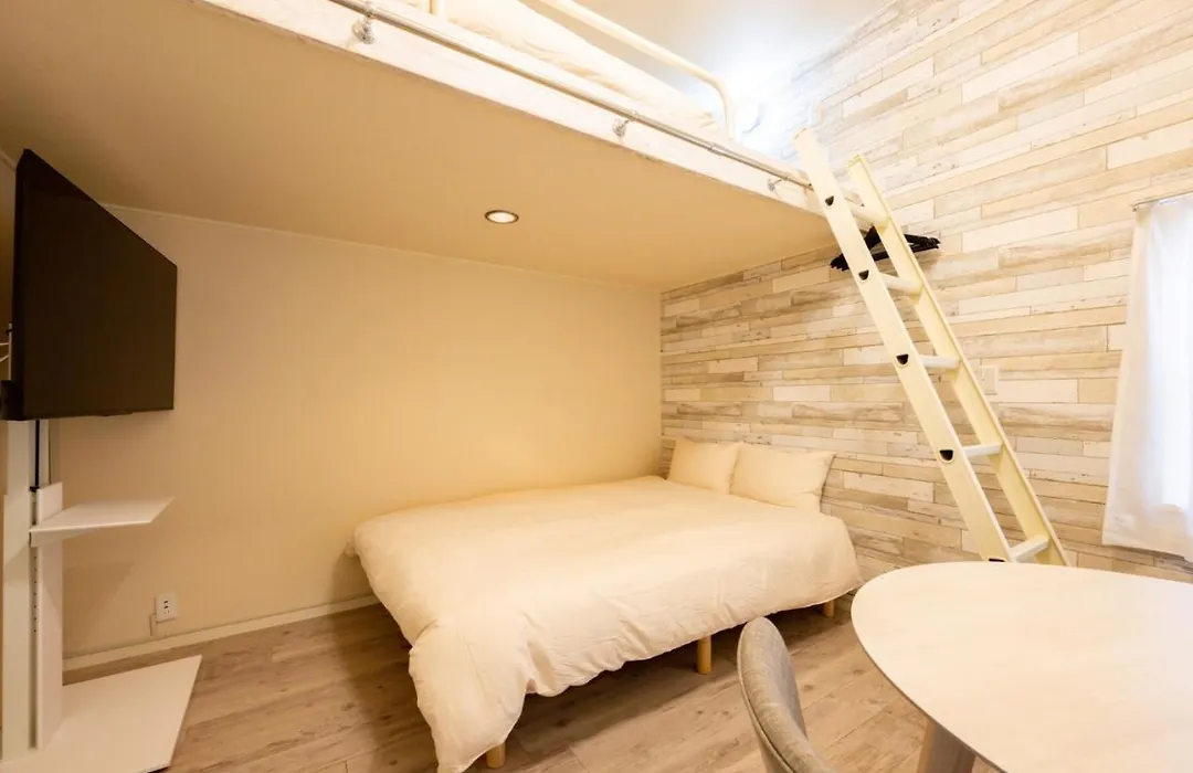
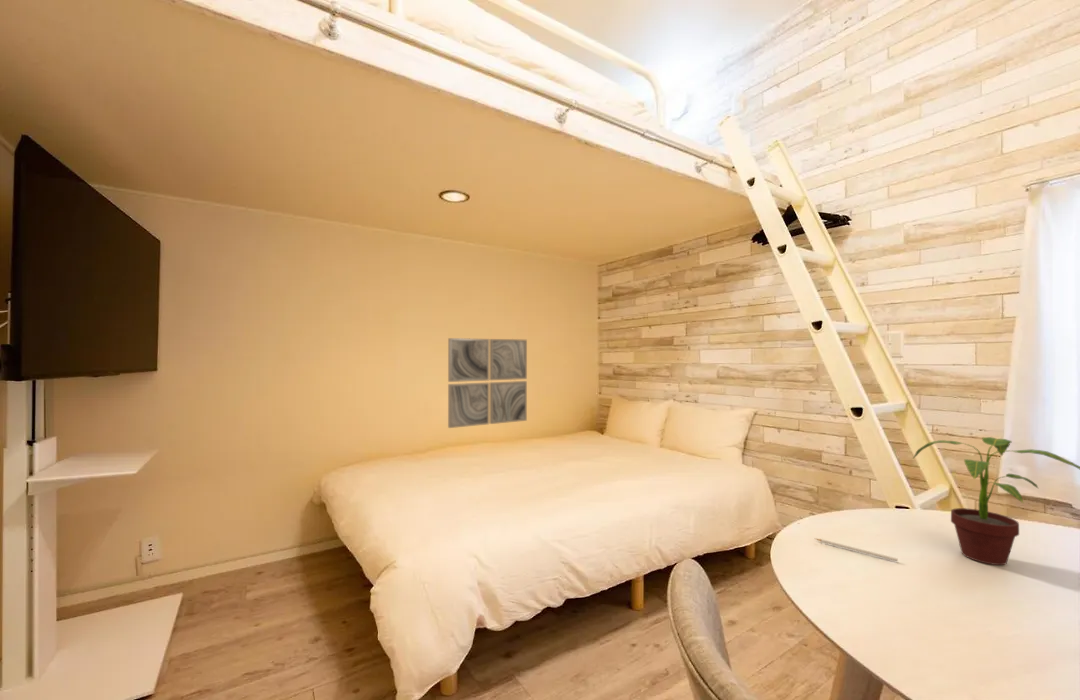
+ potted plant [911,436,1080,566]
+ wall art [447,337,528,429]
+ drawing pencil [815,538,899,562]
